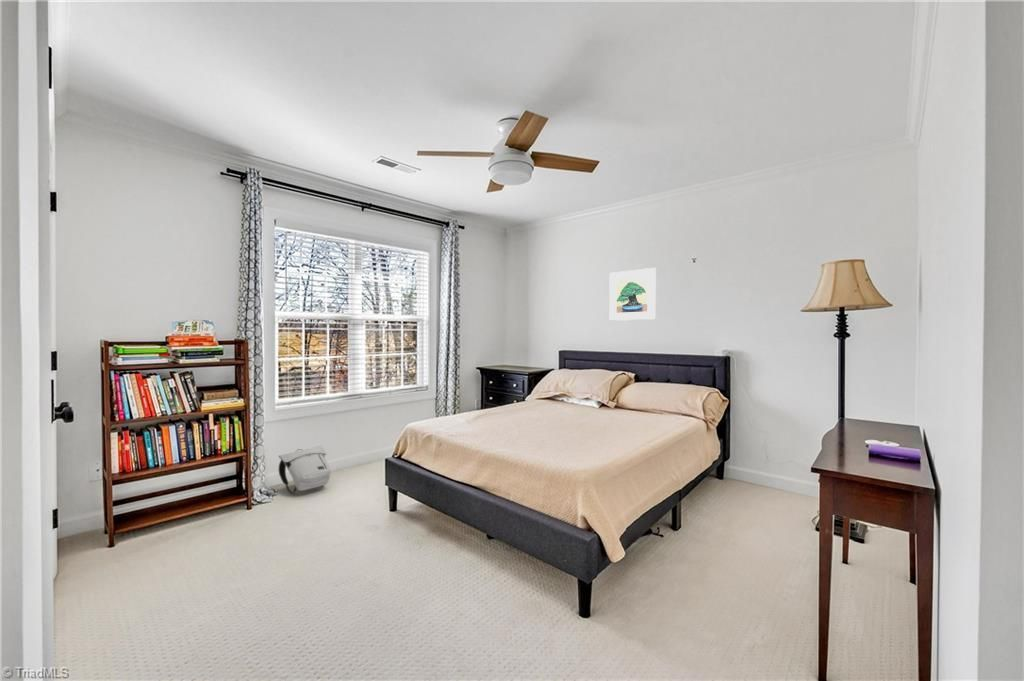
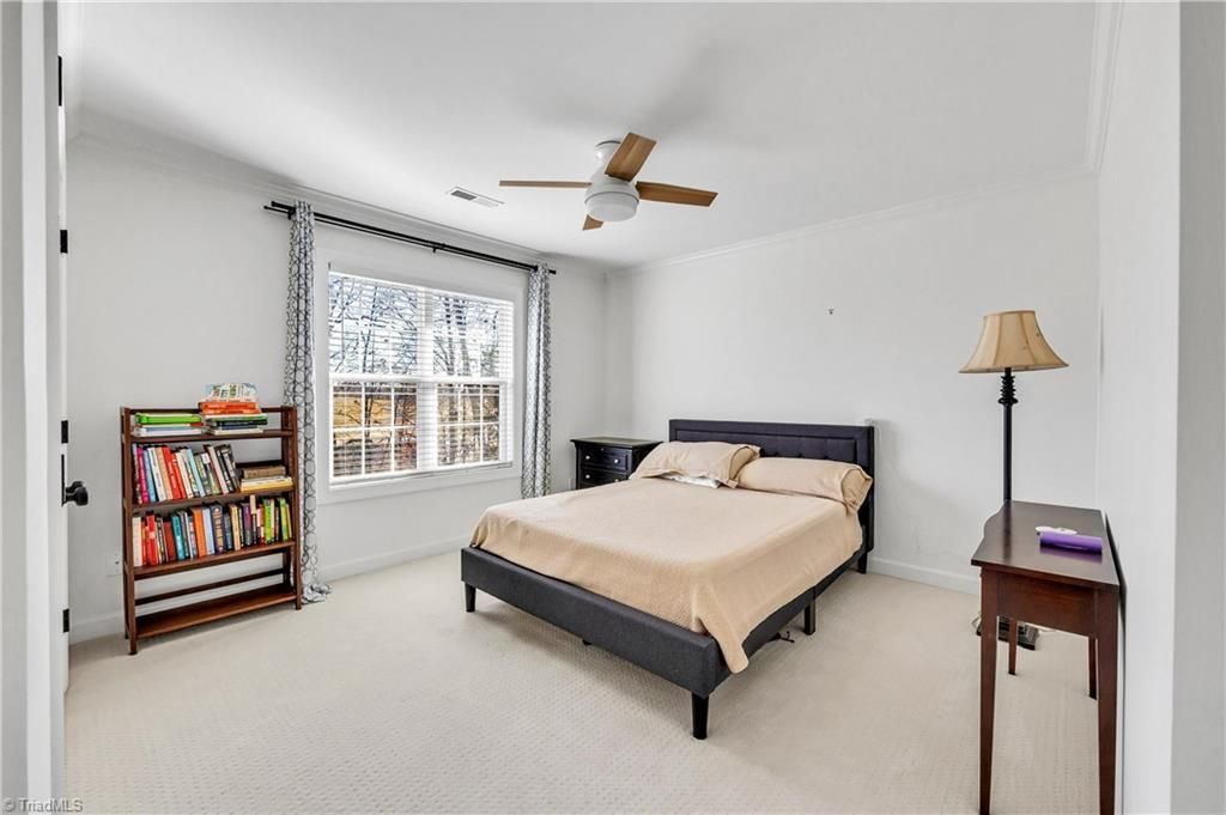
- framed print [609,267,657,322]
- backpack [278,445,332,494]
